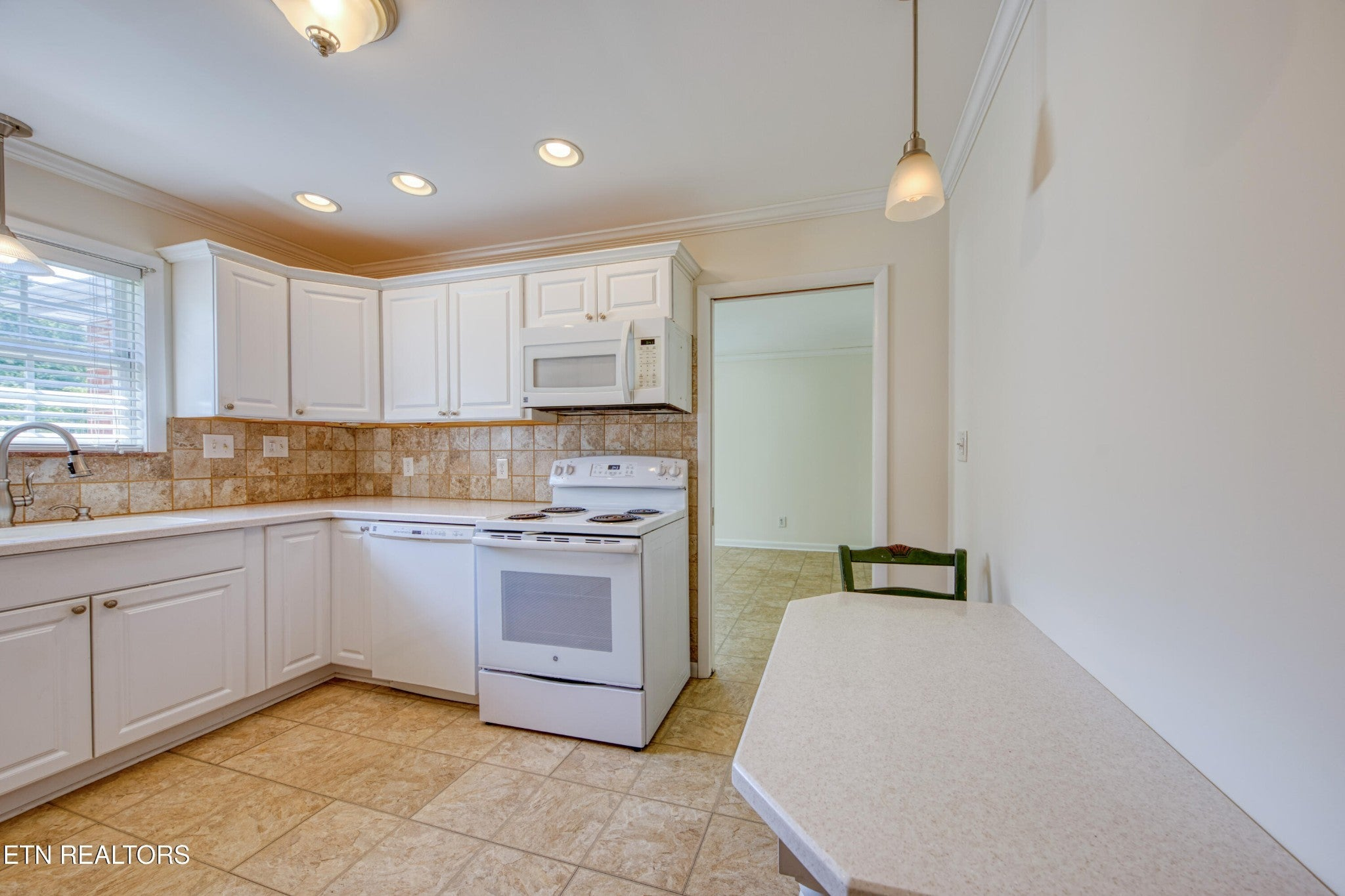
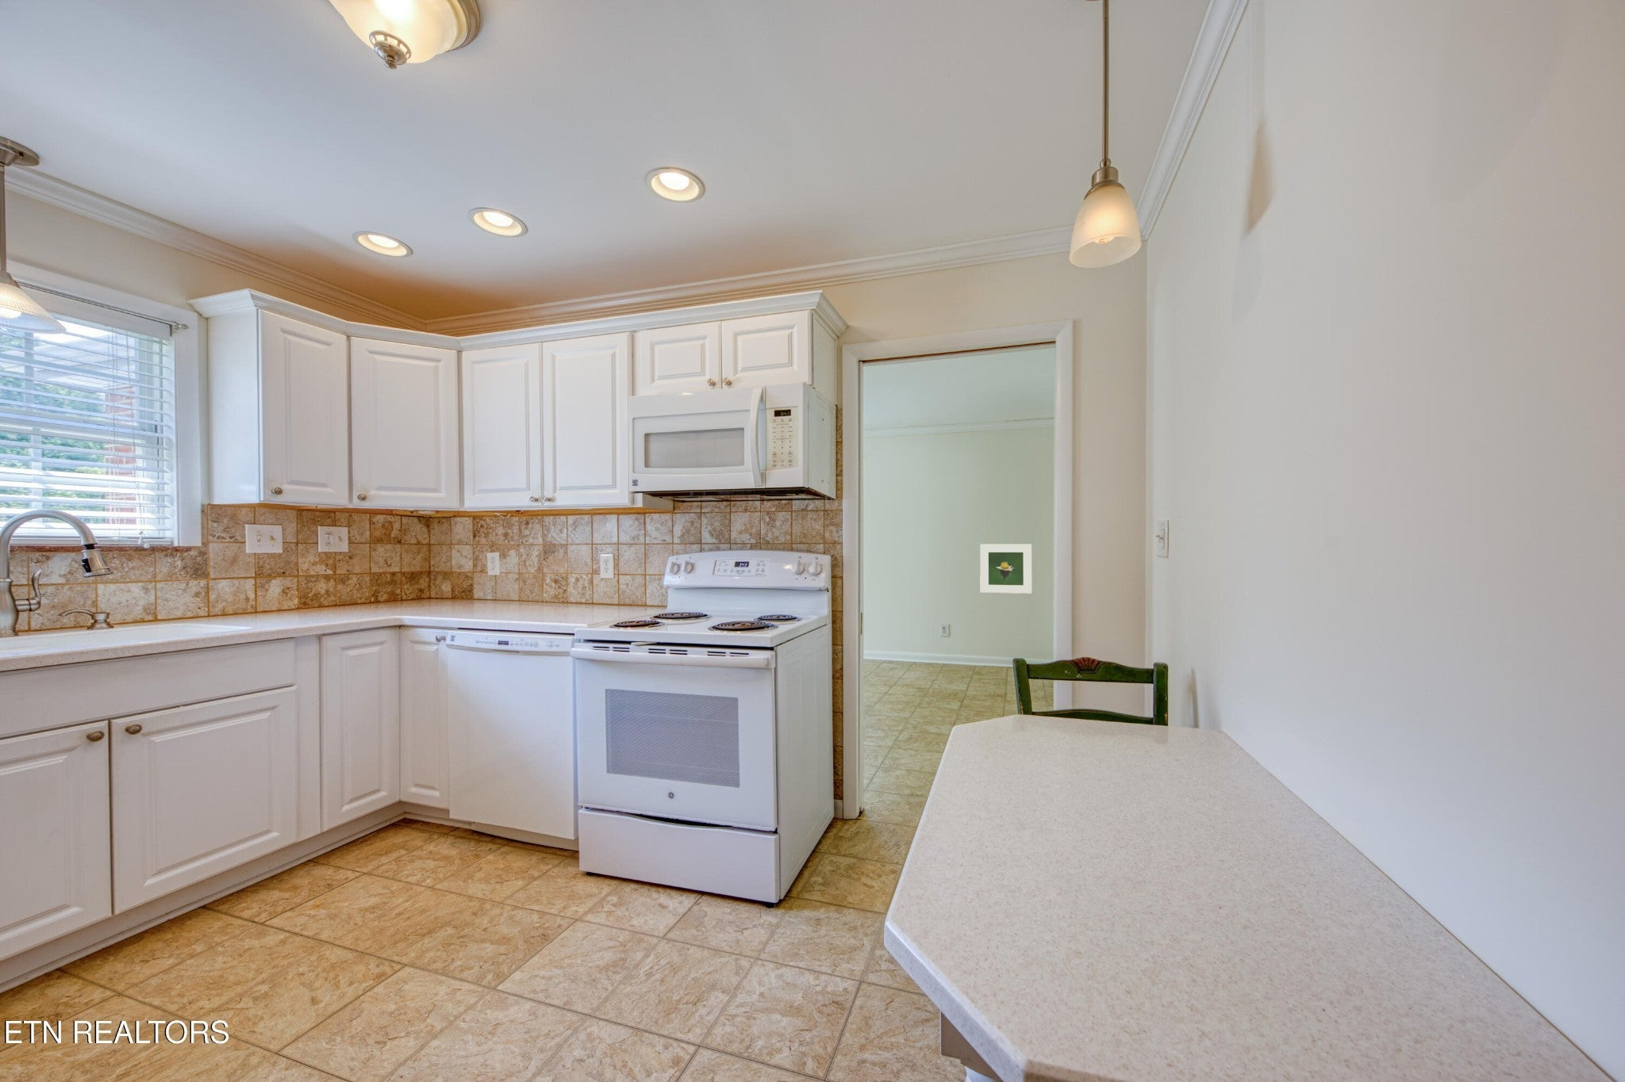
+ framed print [979,543,1033,594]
